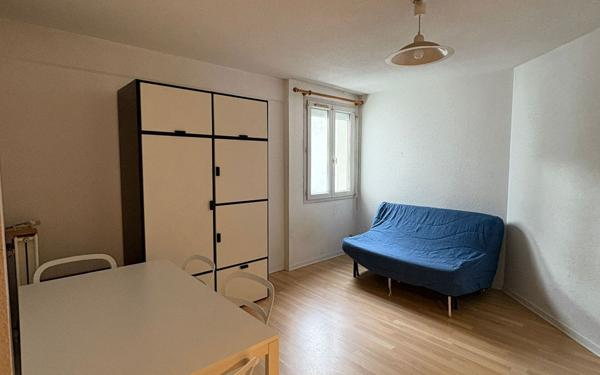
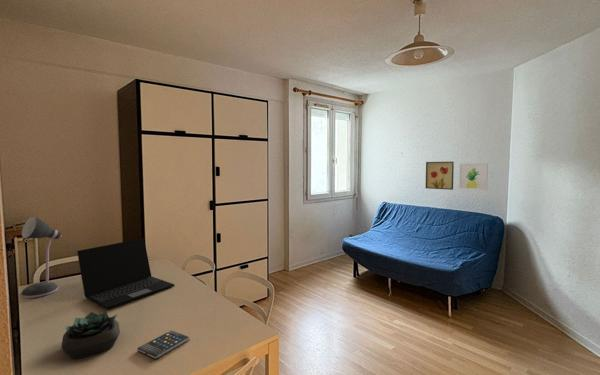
+ succulent plant [60,310,121,360]
+ smartphone [136,329,191,360]
+ desk lamp [19,216,63,299]
+ wall art [425,161,455,191]
+ wall art [458,162,489,191]
+ laptop [76,237,175,310]
